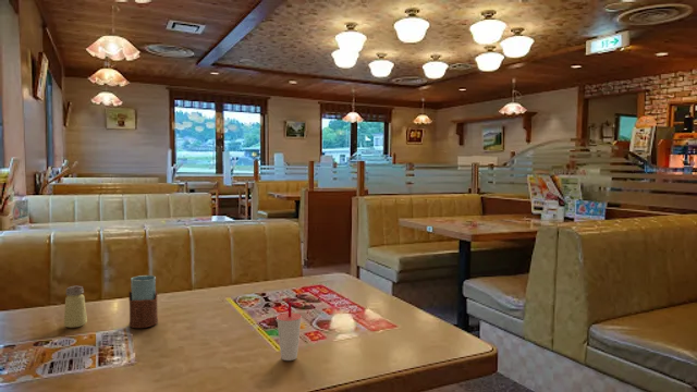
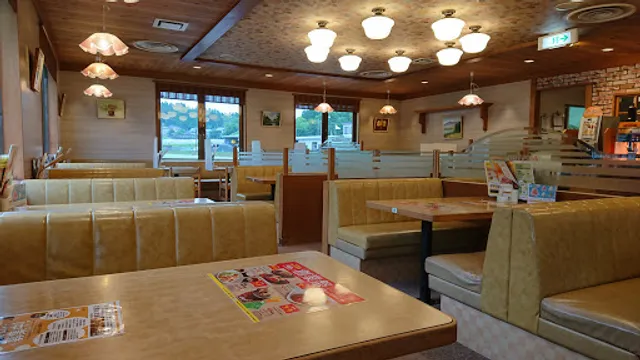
- drinking glass [127,274,159,329]
- saltshaker [63,284,88,329]
- cup [276,302,303,362]
